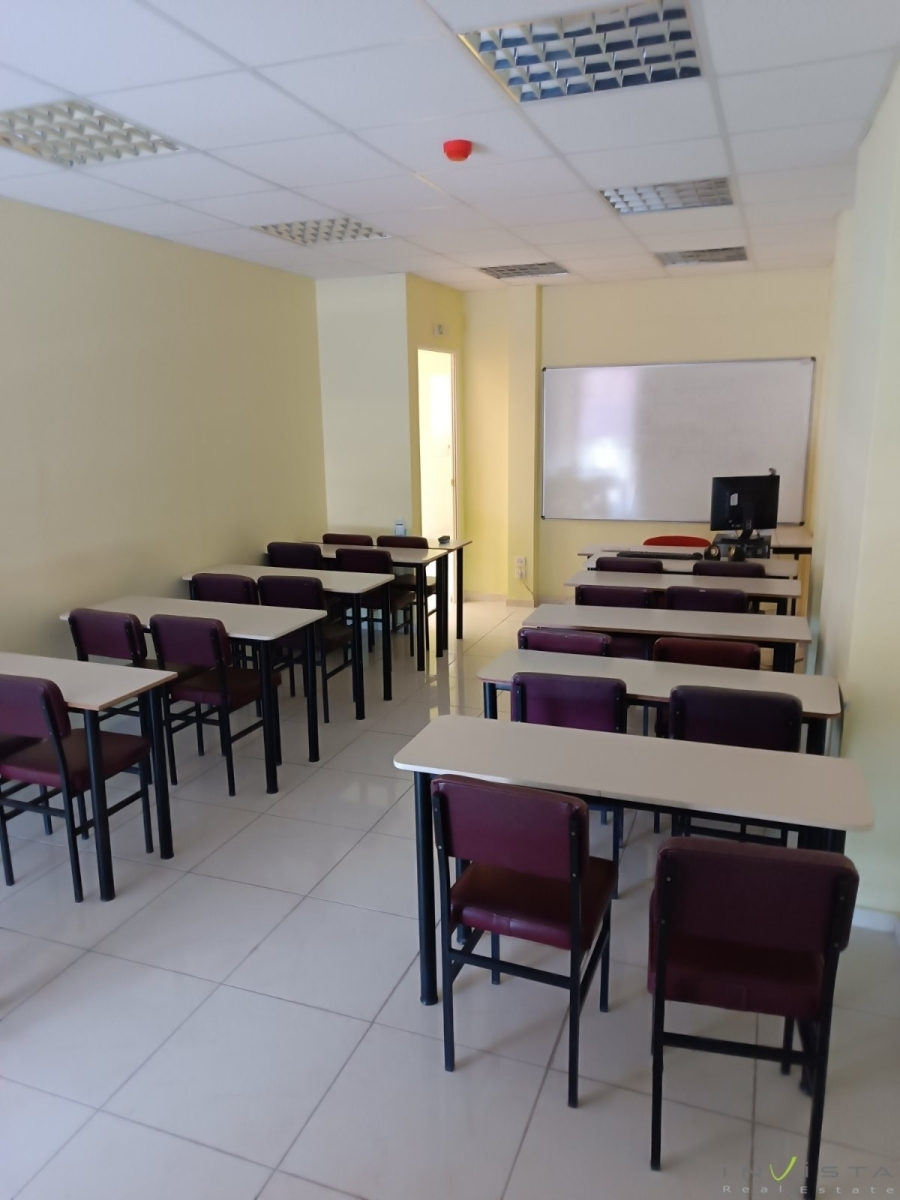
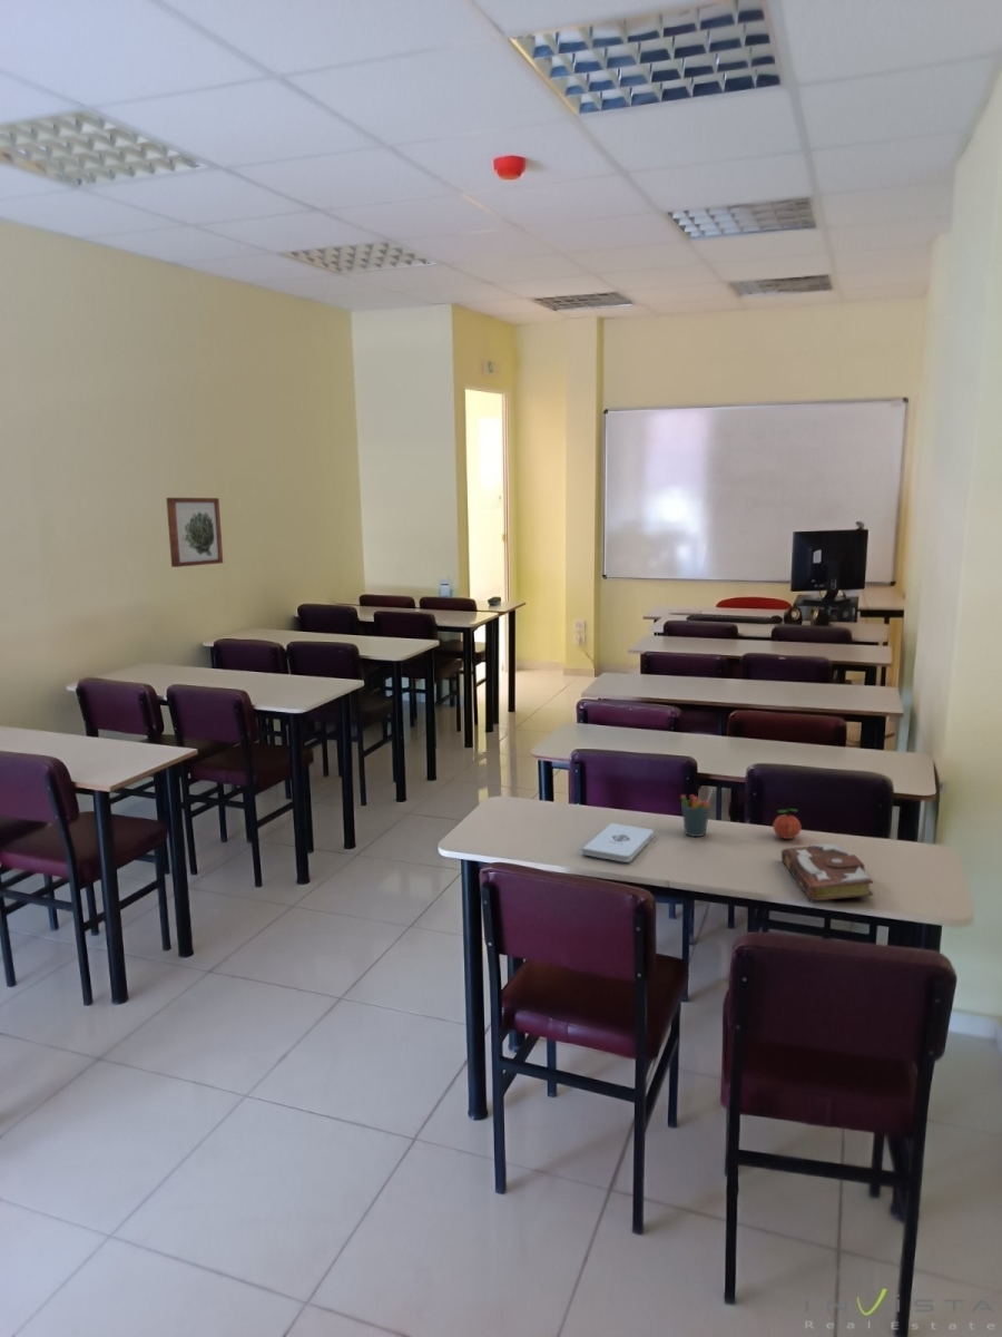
+ wall art [165,497,224,568]
+ apple [773,808,803,840]
+ pen holder [679,788,714,838]
+ notepad [581,822,655,863]
+ book [780,842,875,901]
